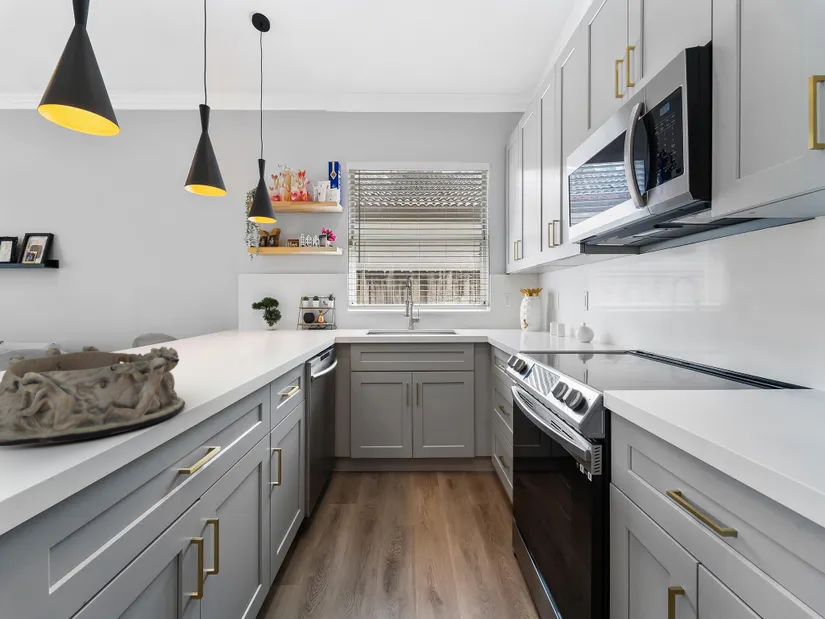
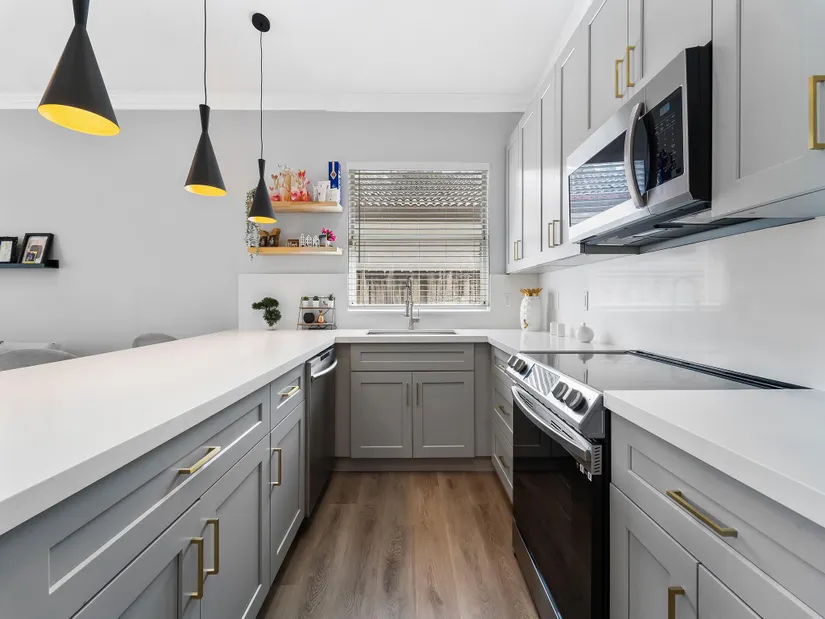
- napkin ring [0,345,186,447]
